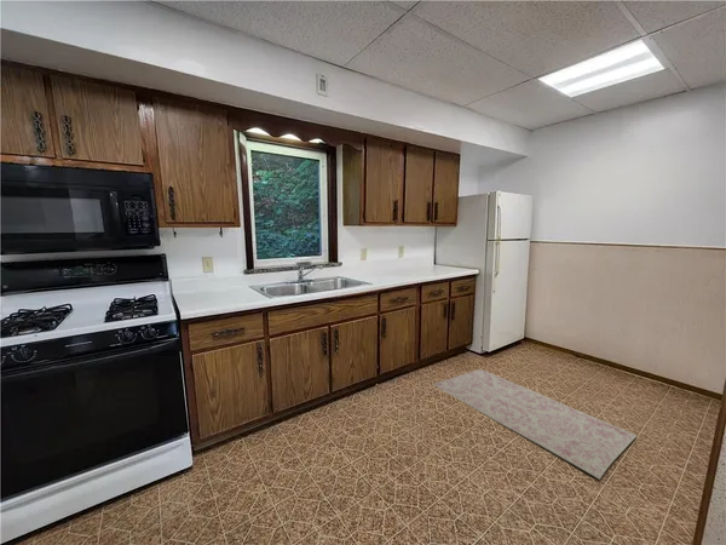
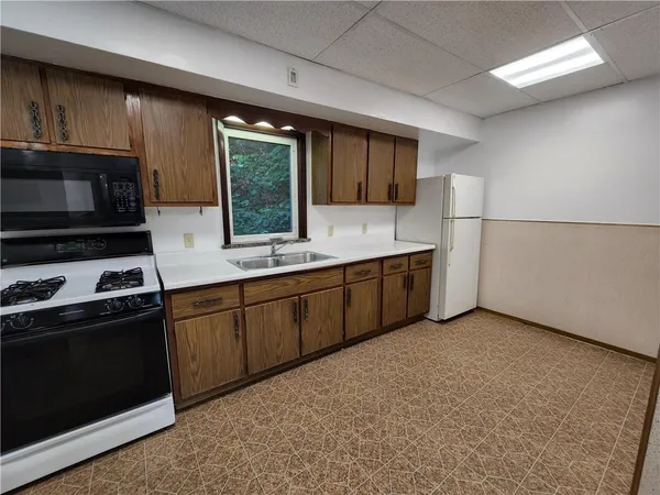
- rug [432,368,638,481]
